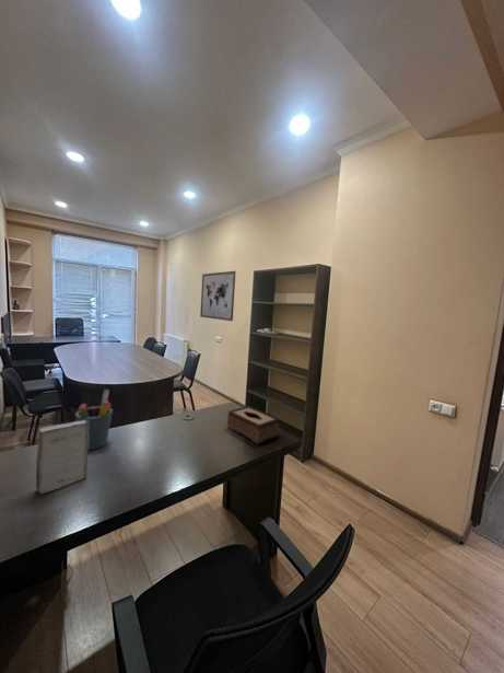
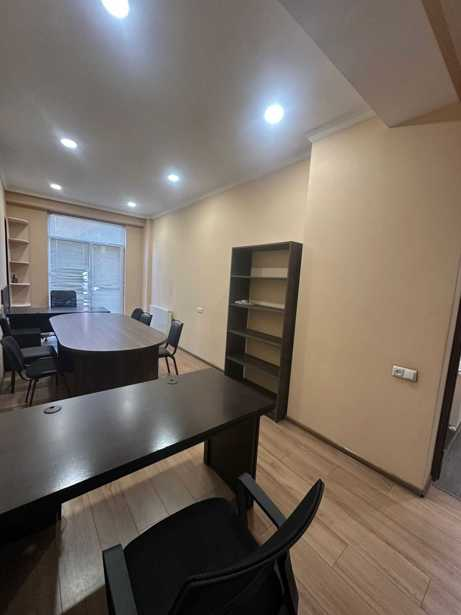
- tissue box [226,405,280,445]
- pen holder [74,388,114,451]
- book [35,419,89,496]
- wall art [199,270,236,322]
